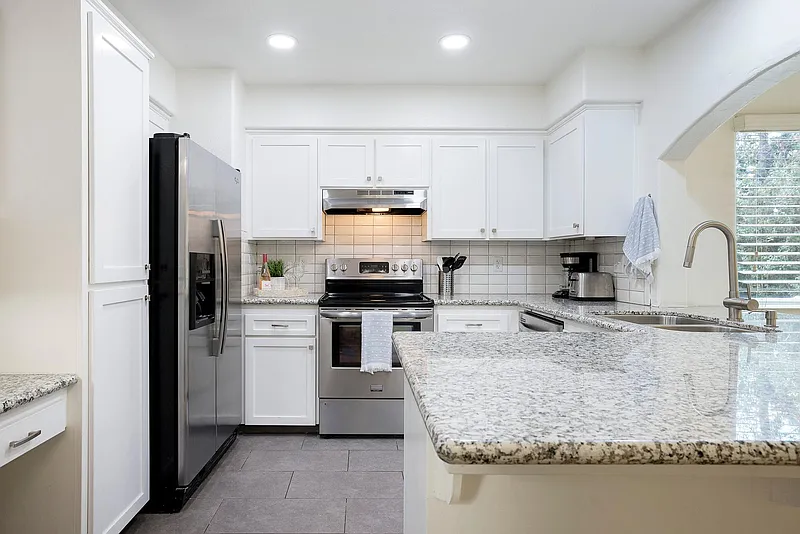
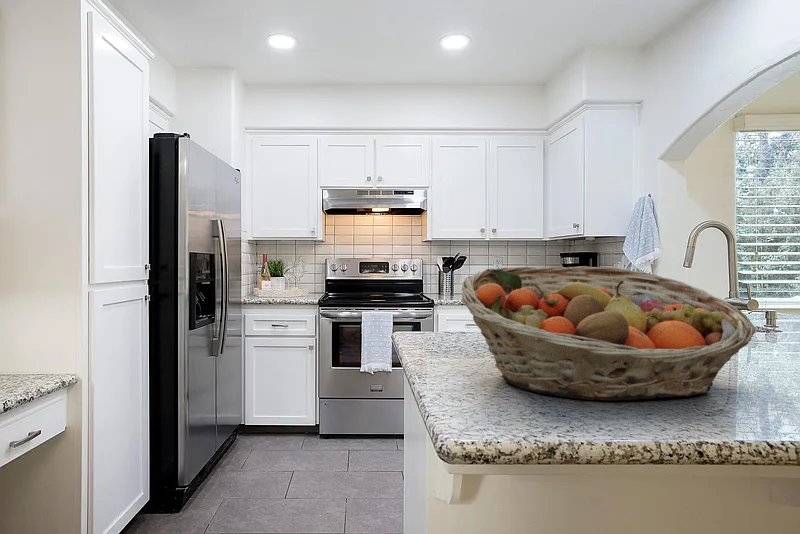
+ fruit basket [460,265,756,401]
